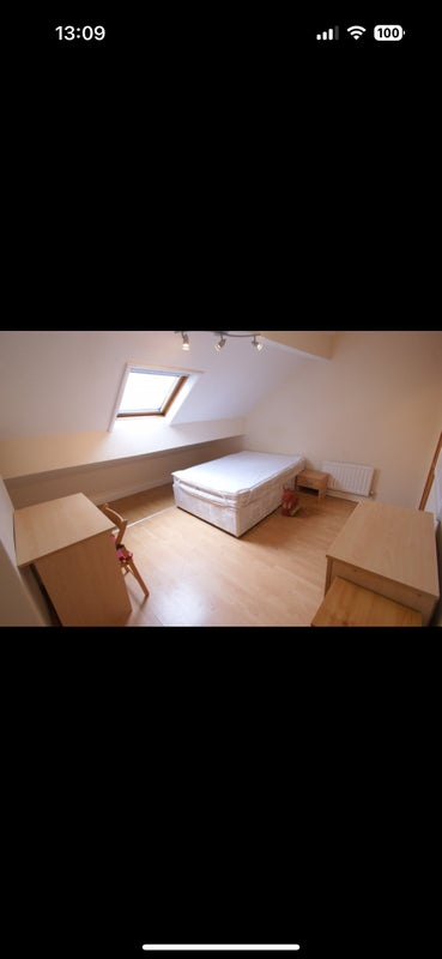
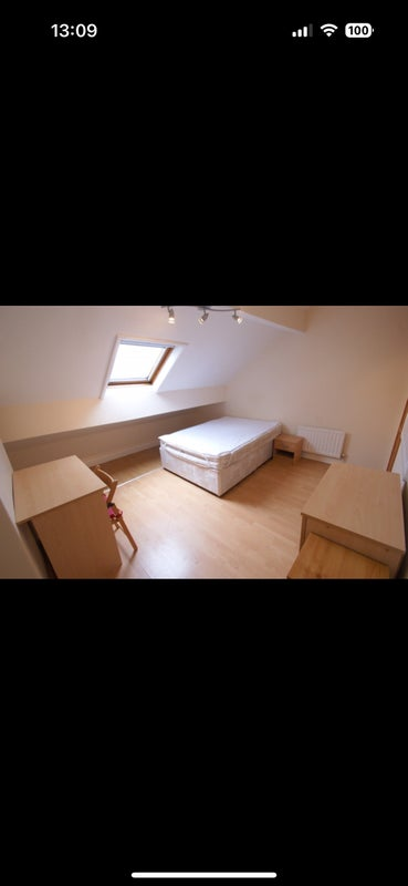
- backpack [279,483,301,518]
